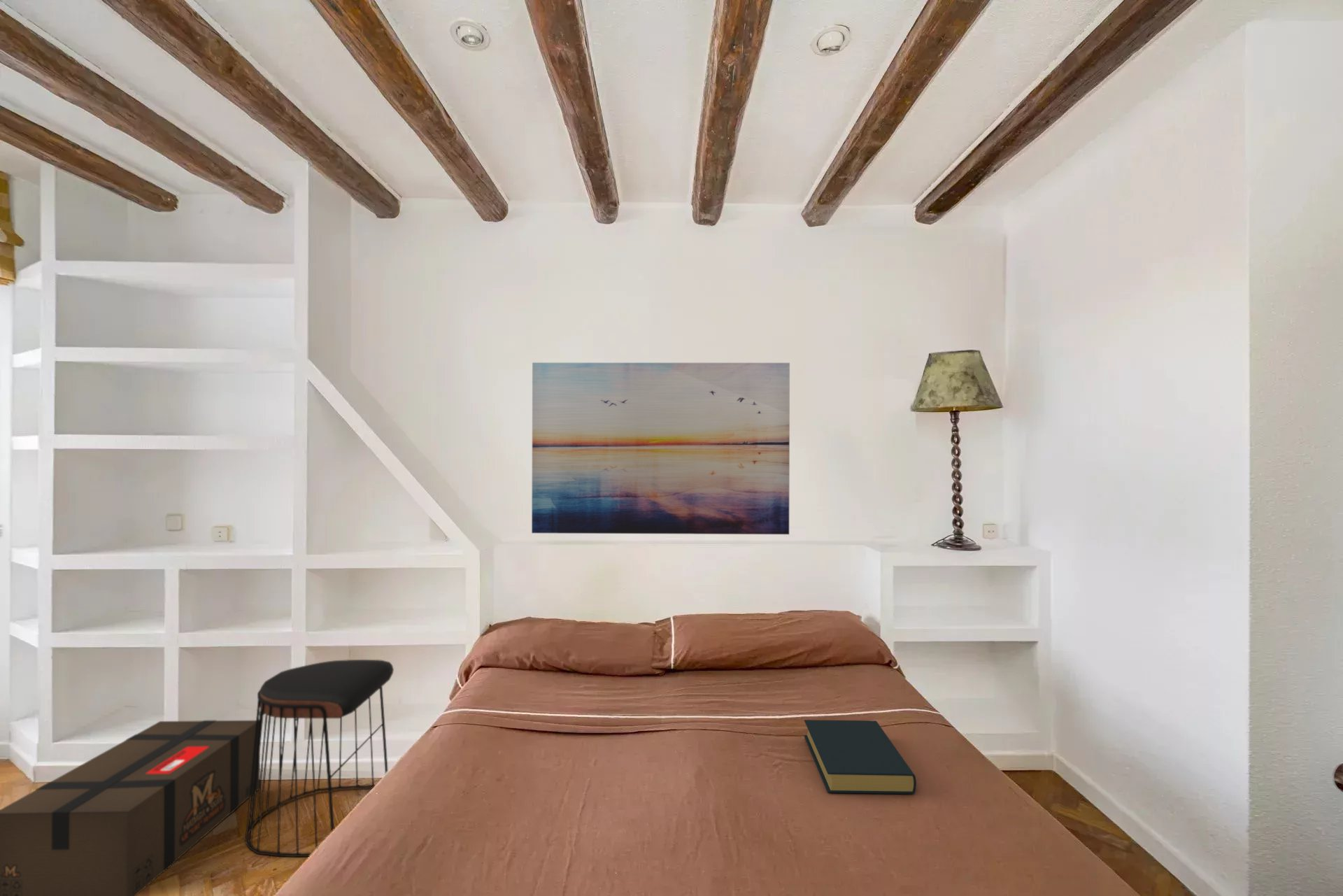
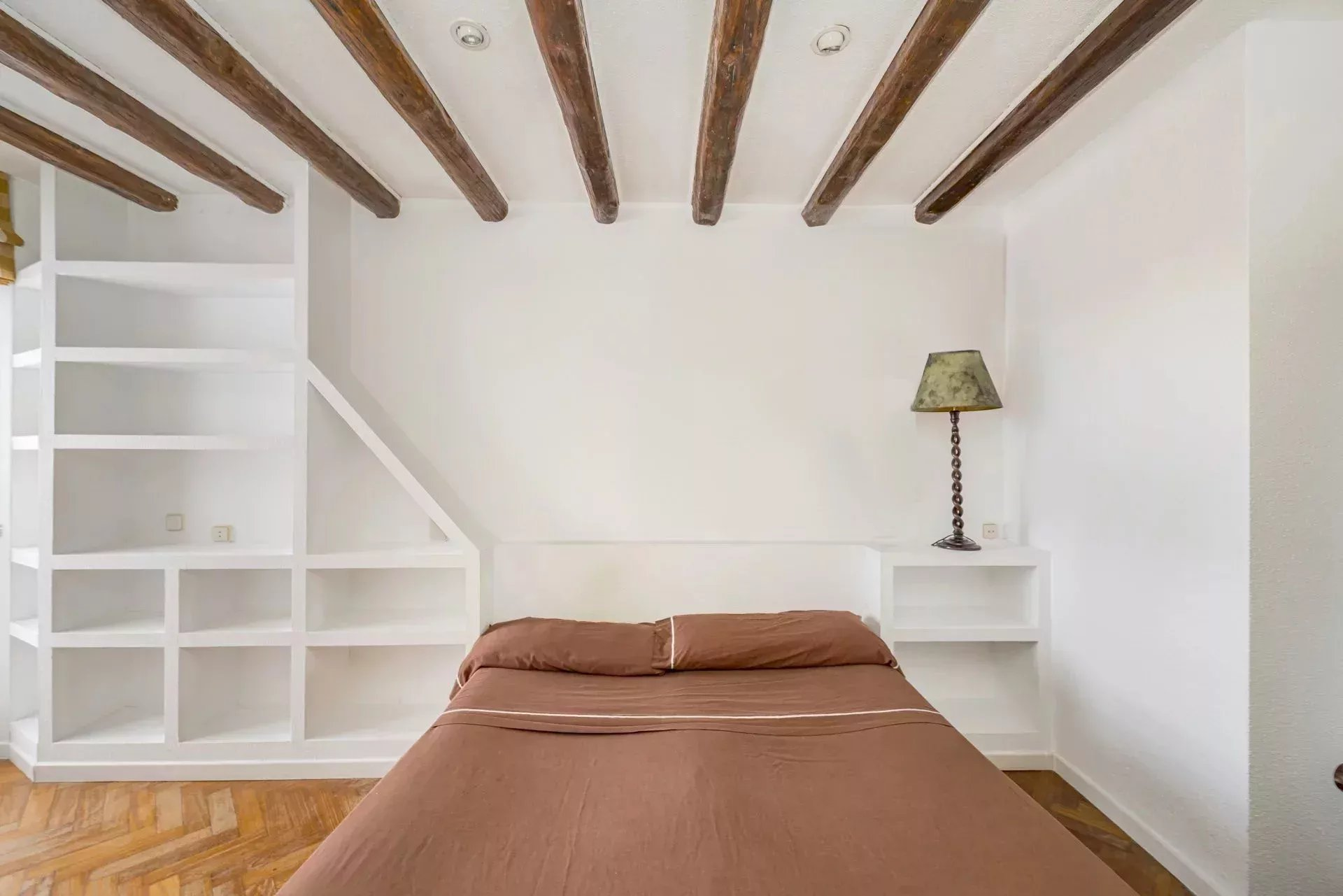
- cardboard box [0,720,261,896]
- stool [245,659,395,858]
- wall art [531,362,790,535]
- hardback book [804,719,917,795]
